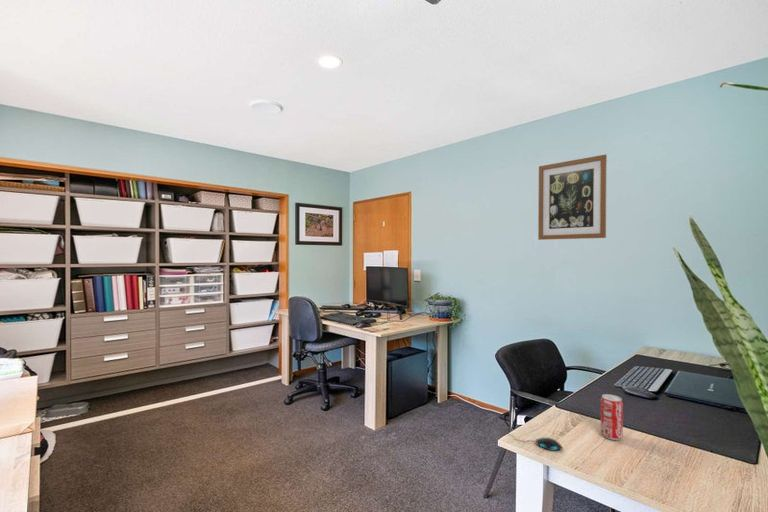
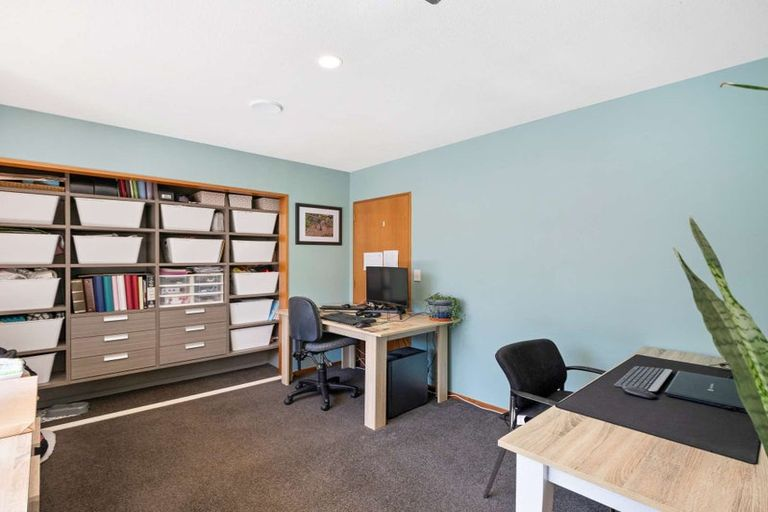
- mouse [504,432,563,452]
- wall art [537,153,608,241]
- beverage can [600,393,624,441]
